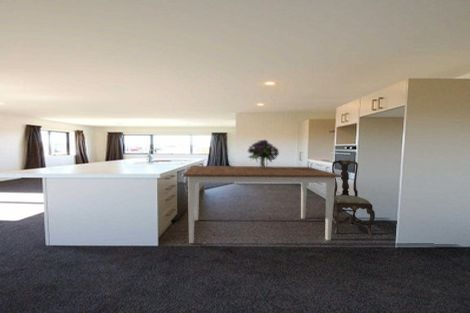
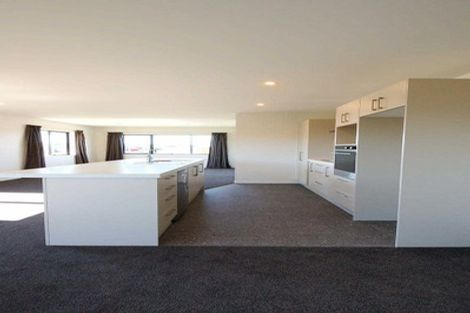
- dining chair [331,159,376,236]
- bouquet [247,139,280,168]
- dining table [182,165,342,244]
